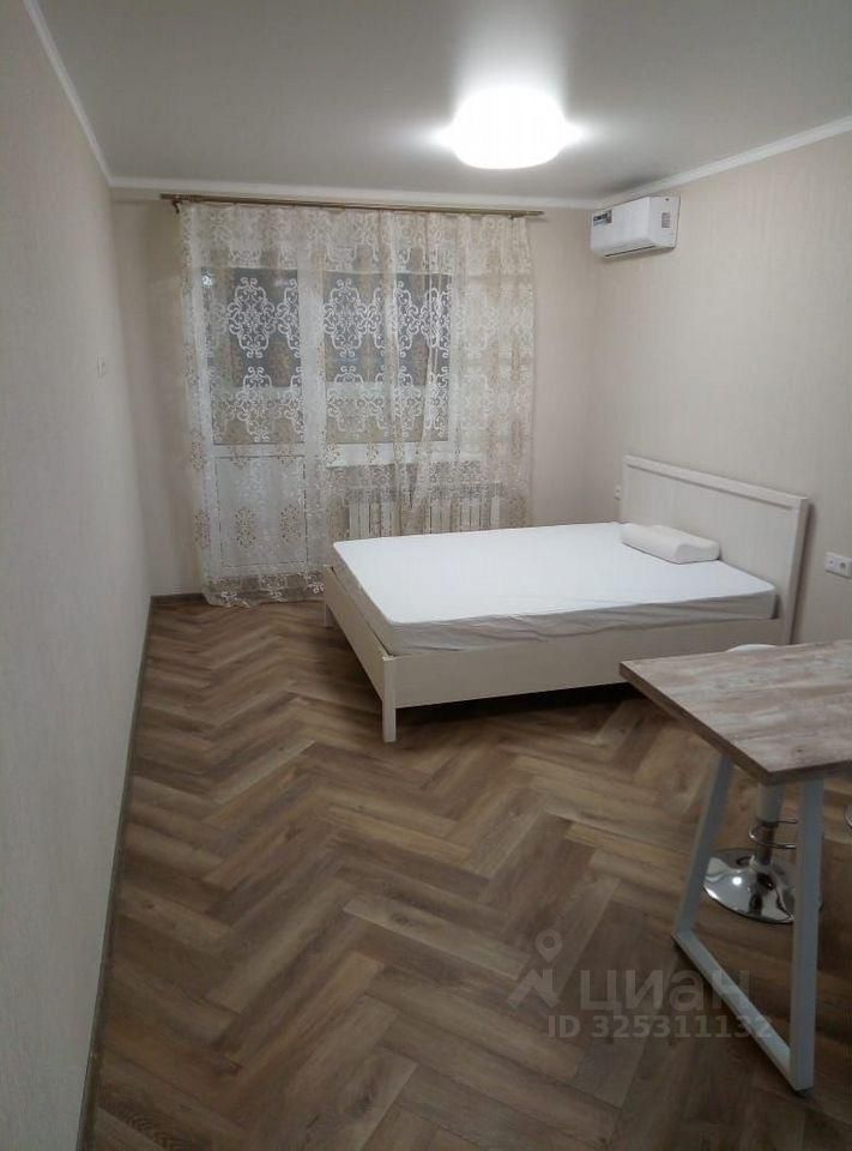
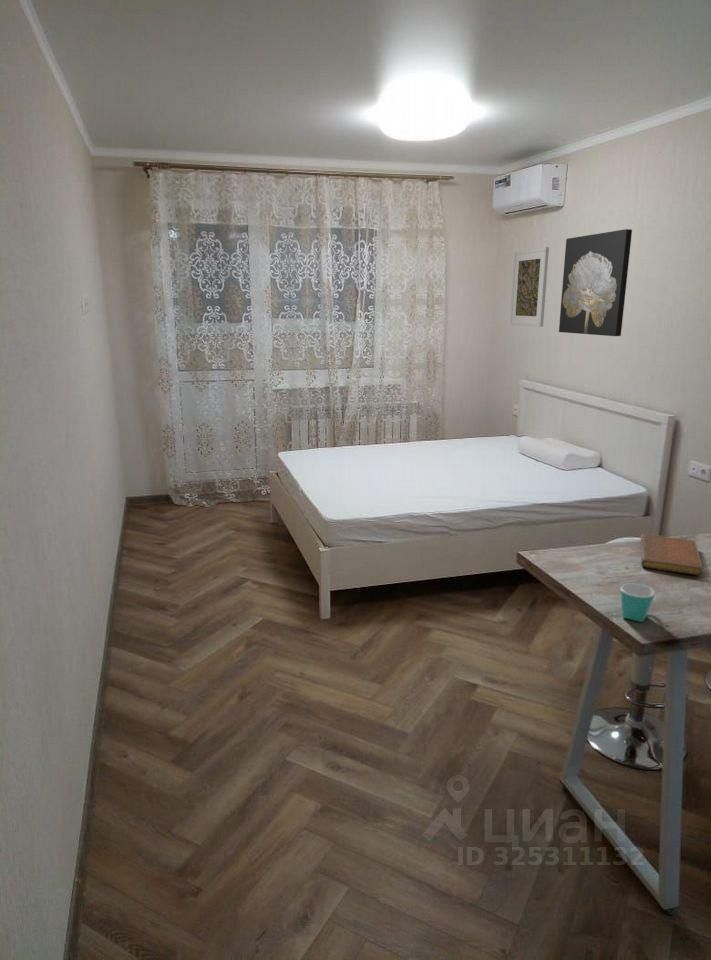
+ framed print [509,246,550,328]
+ notebook [639,533,704,576]
+ wall art [558,228,633,337]
+ mug [619,582,656,623]
